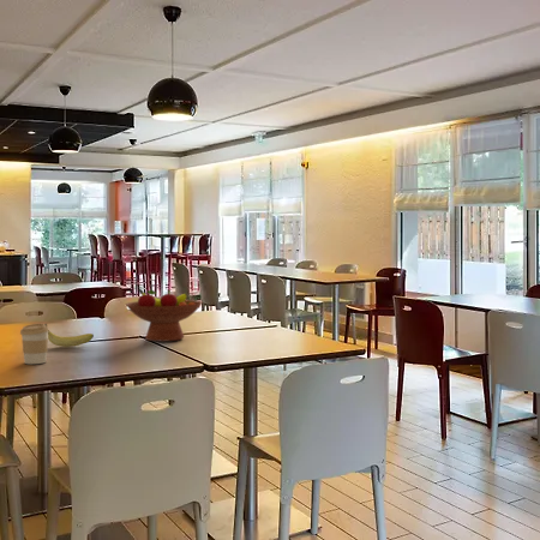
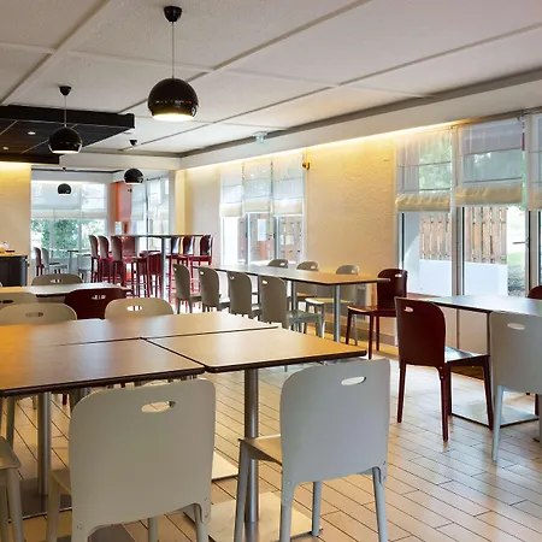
- banana [44,323,95,348]
- coffee cup [19,323,50,365]
- fruit bowl [125,287,203,343]
